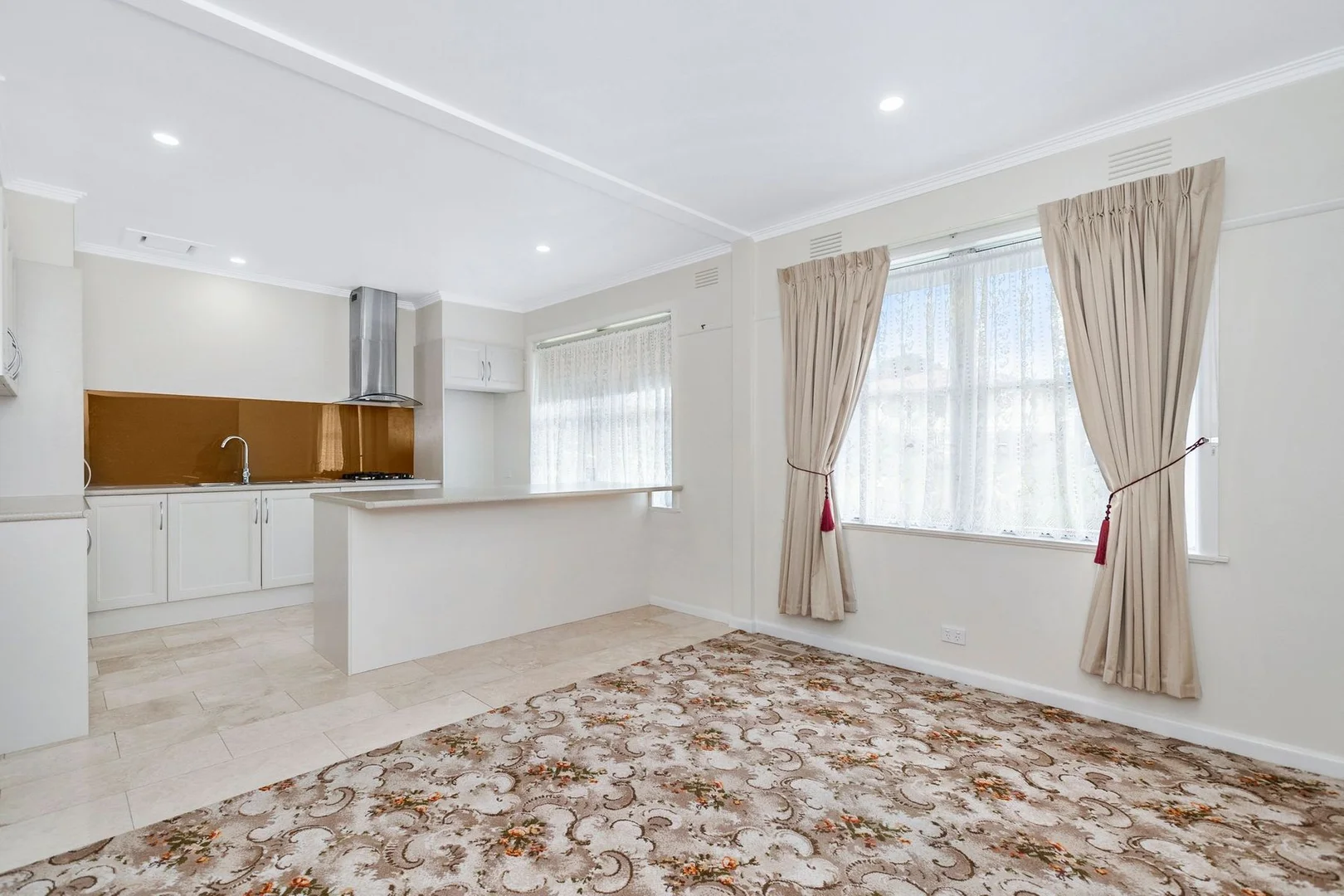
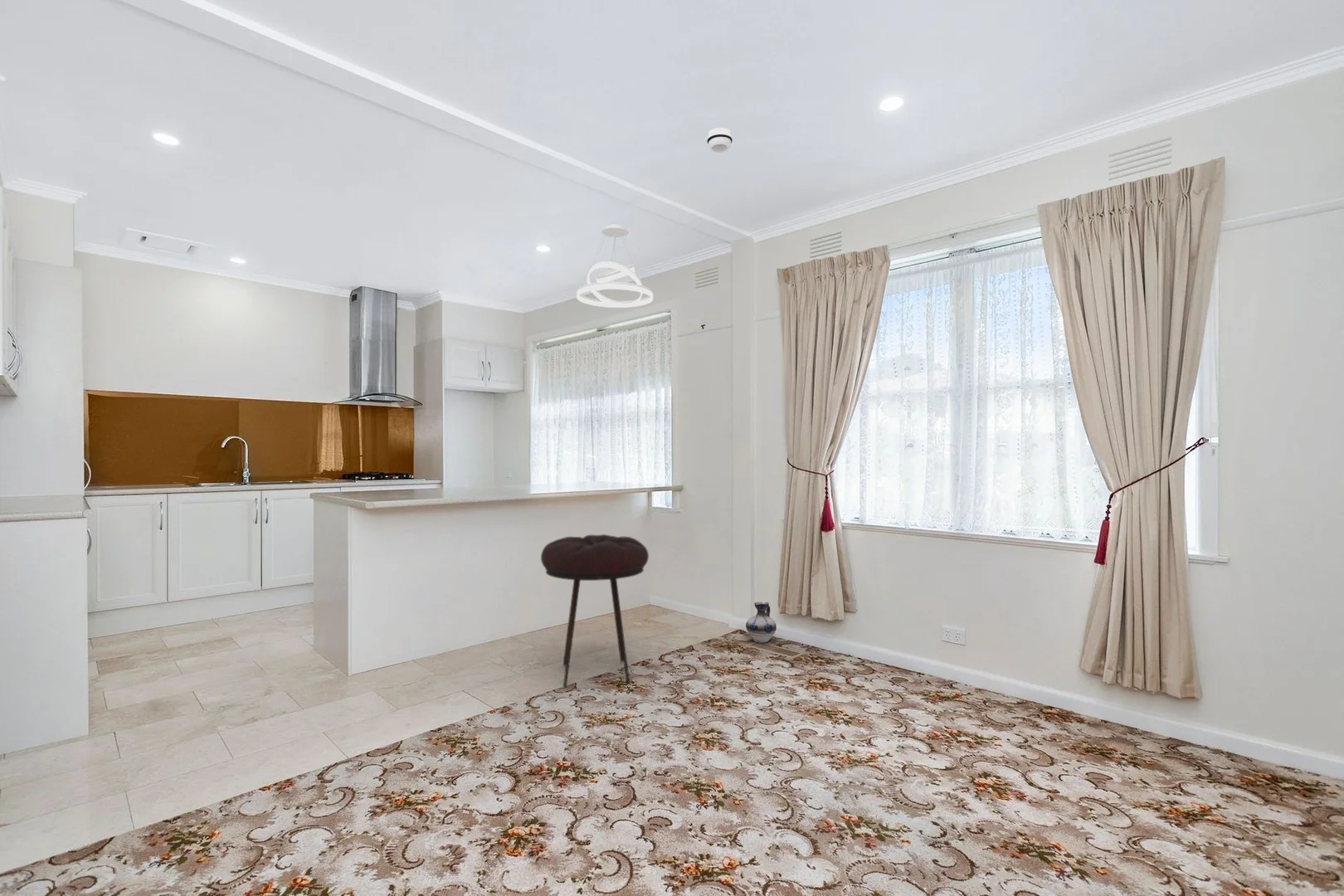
+ pendant light [576,224,654,309]
+ smoke detector [706,127,733,153]
+ ceramic jug [745,601,777,643]
+ stool [540,533,650,688]
